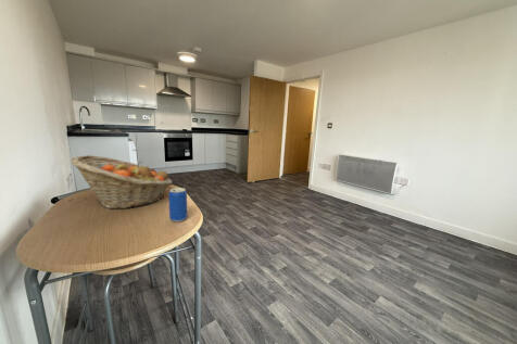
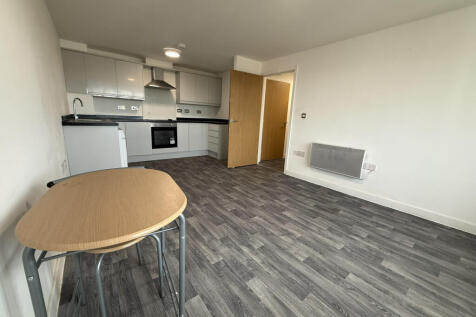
- beverage can [167,187,188,222]
- fruit basket [70,154,174,209]
